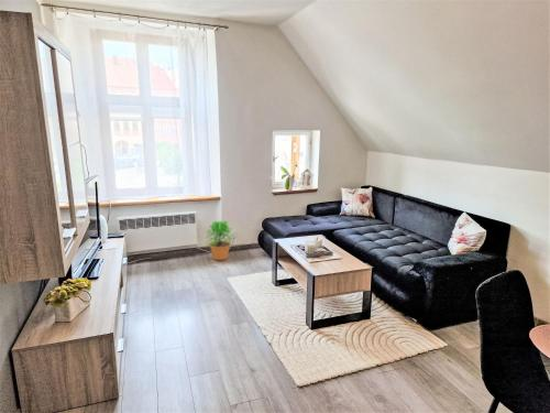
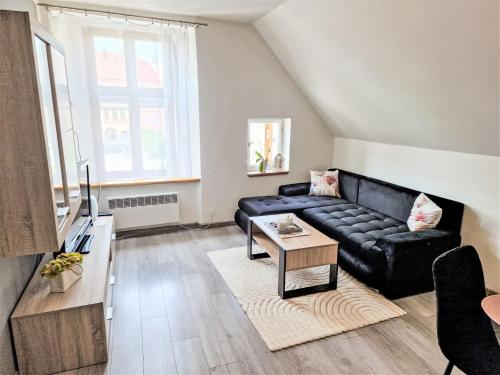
- potted plant [205,219,235,261]
